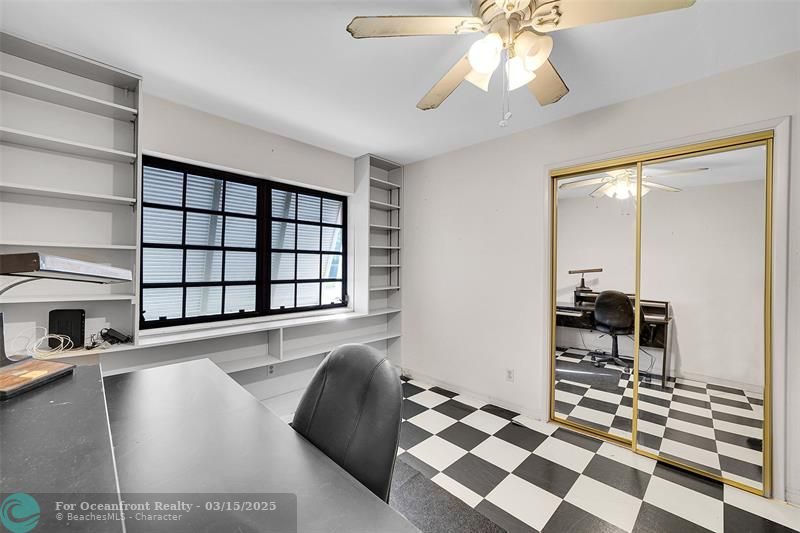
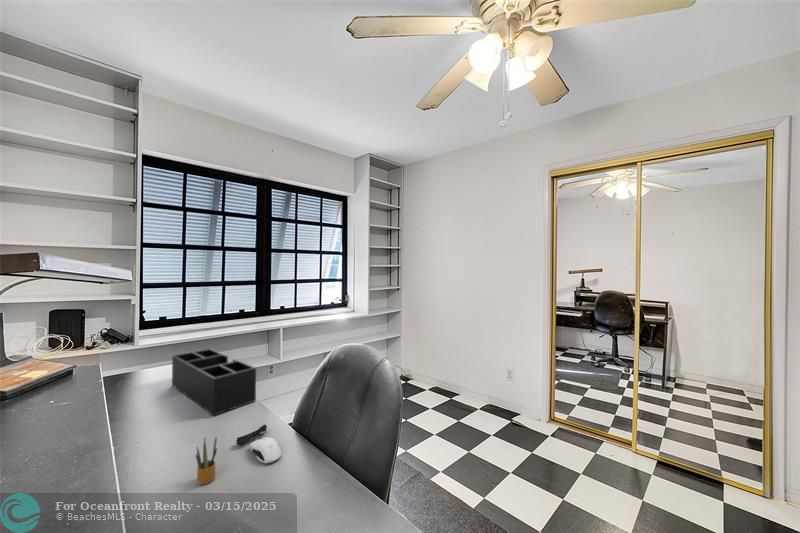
+ computer mouse [235,424,283,464]
+ desk organizer [171,348,257,417]
+ pencil box [195,436,218,486]
